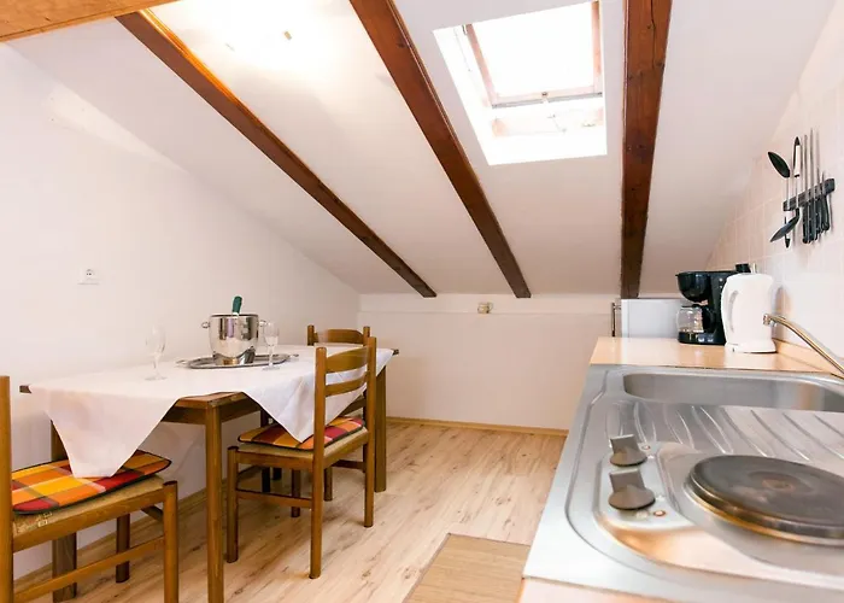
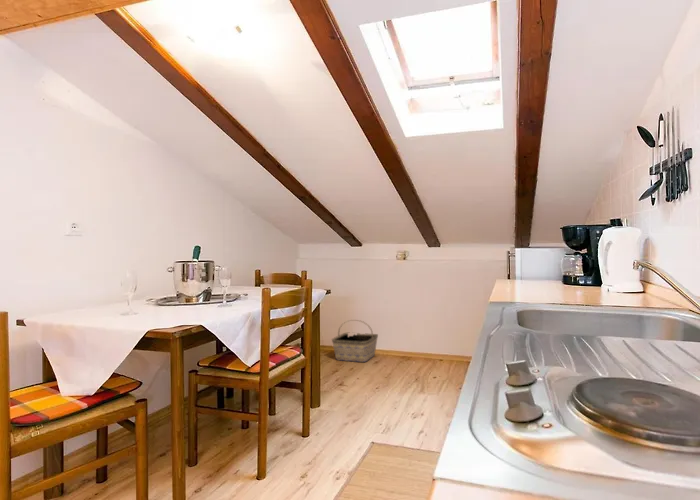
+ basket [331,319,379,363]
